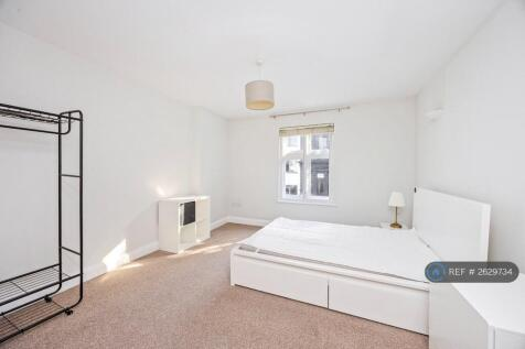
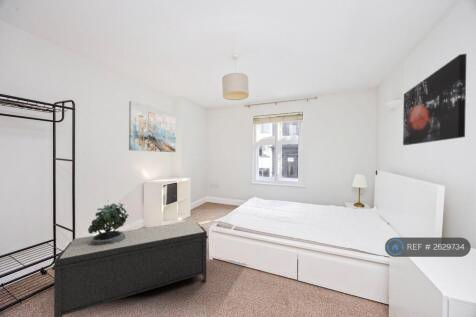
+ bench [51,220,209,317]
+ potted plant [87,199,130,245]
+ wall art [128,100,177,153]
+ wall art [402,53,467,146]
